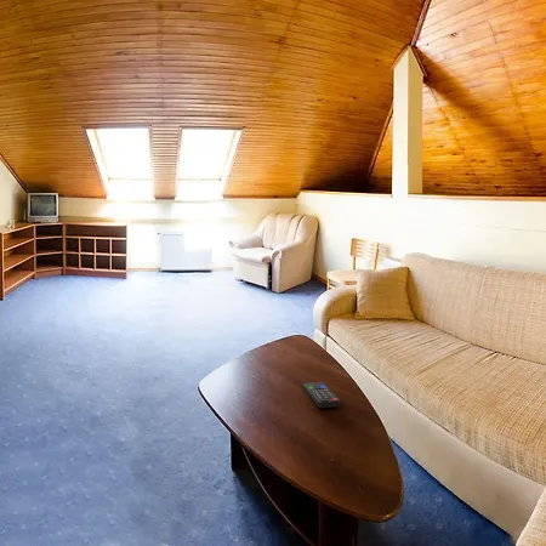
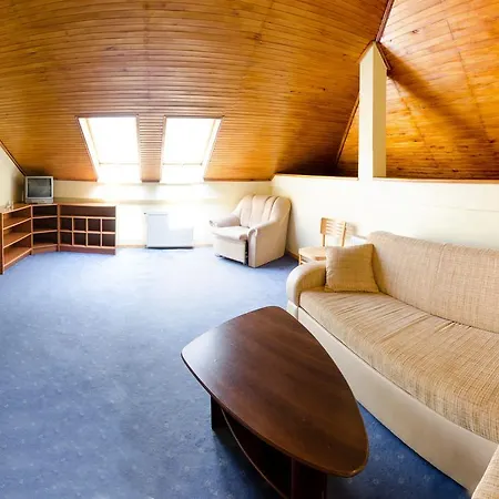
- remote control [302,381,341,409]
